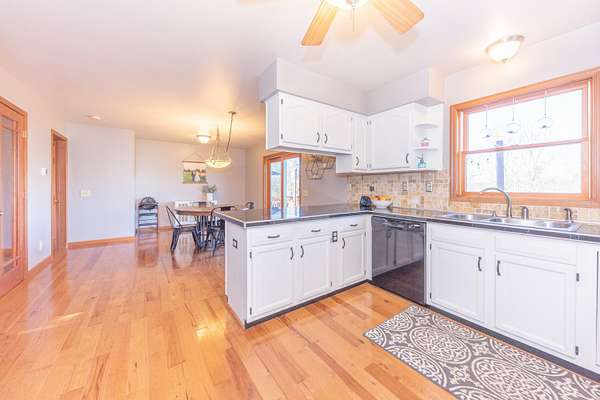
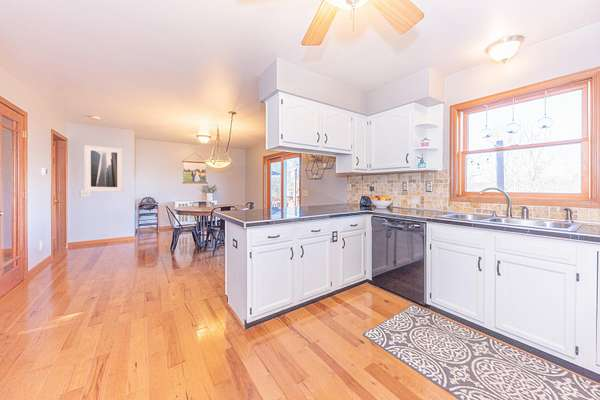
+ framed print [84,144,124,193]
